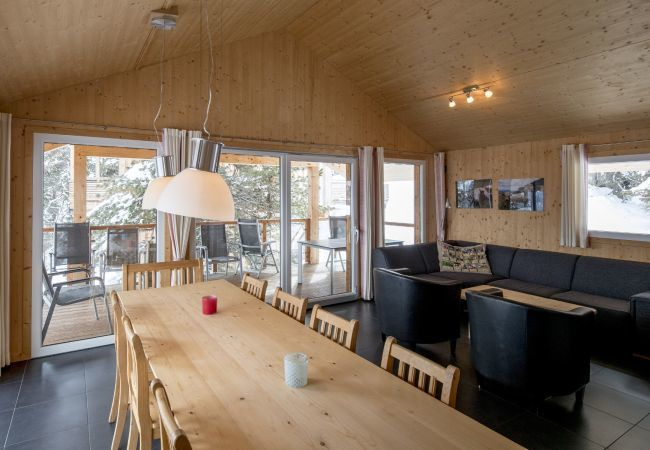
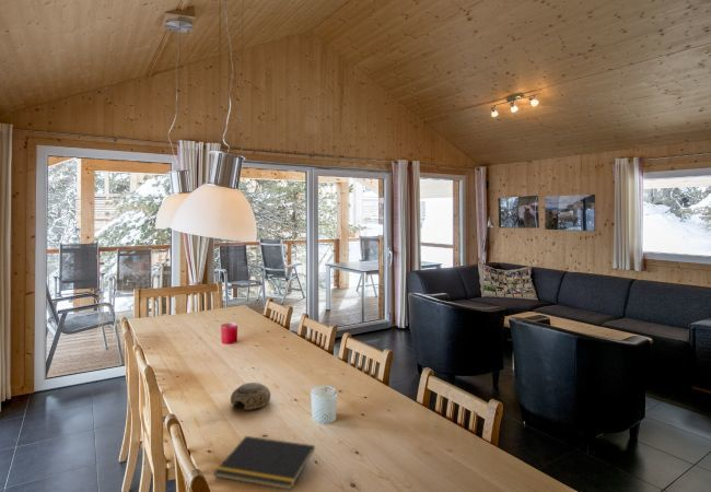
+ notepad [213,435,316,491]
+ bowl [230,382,271,411]
